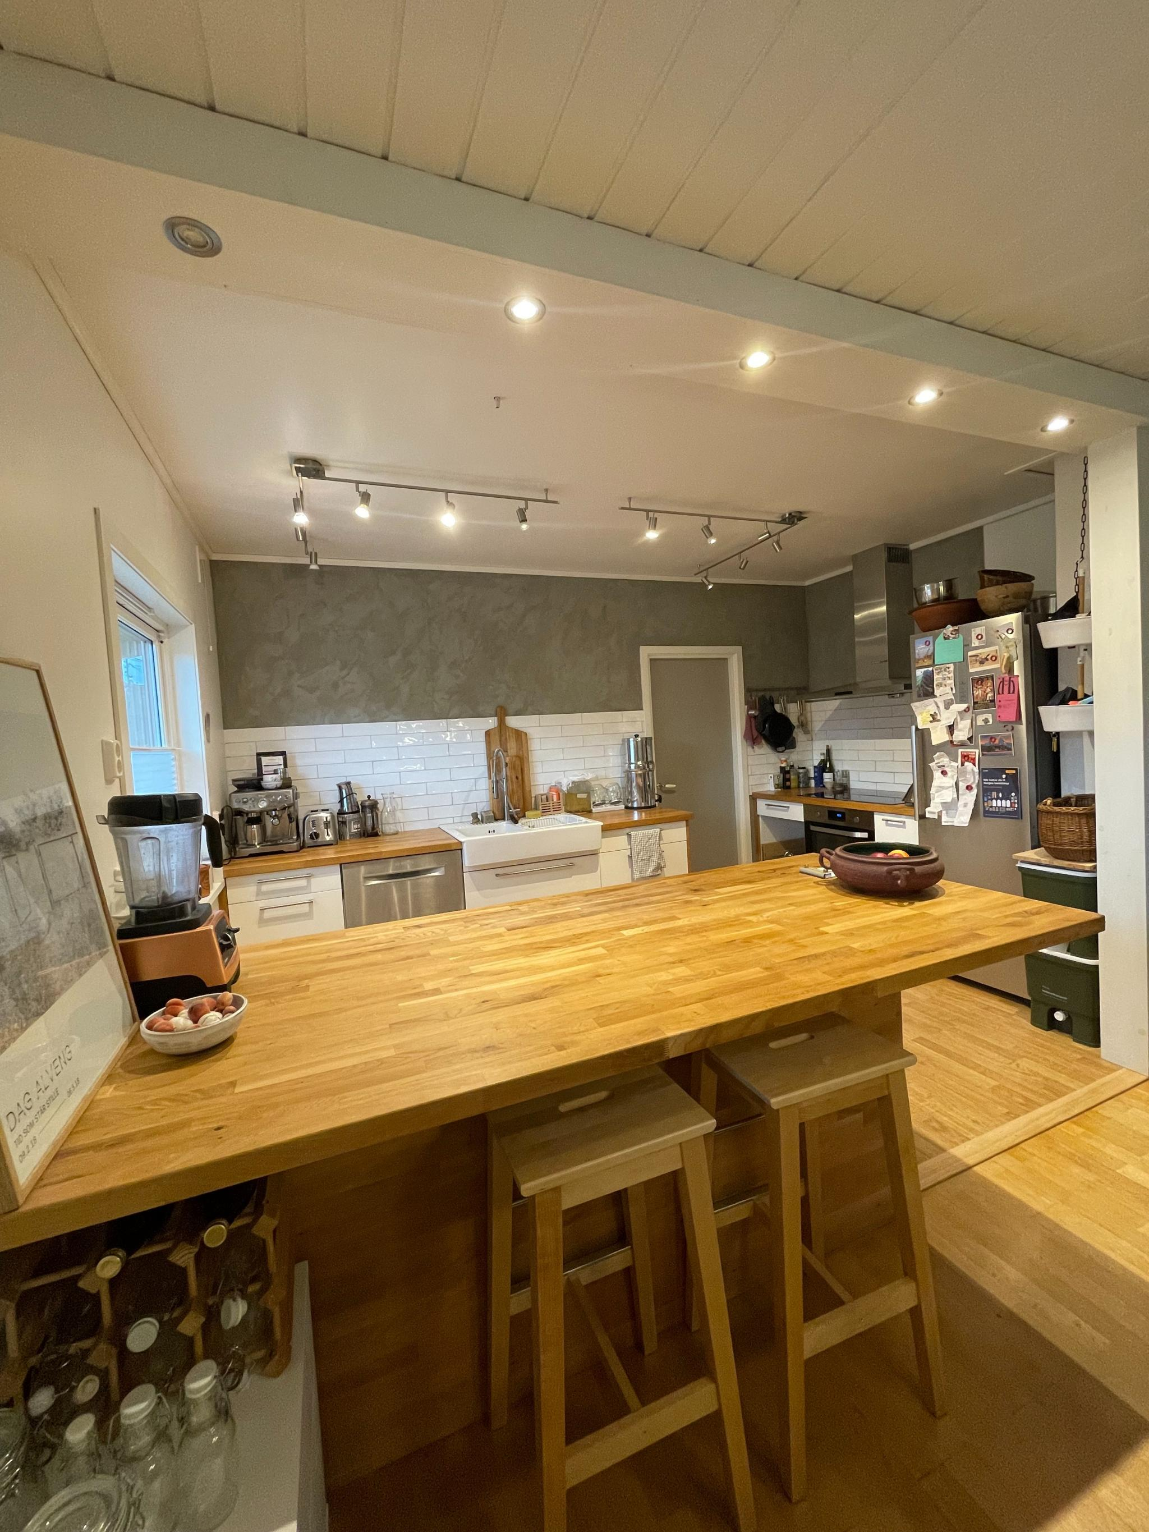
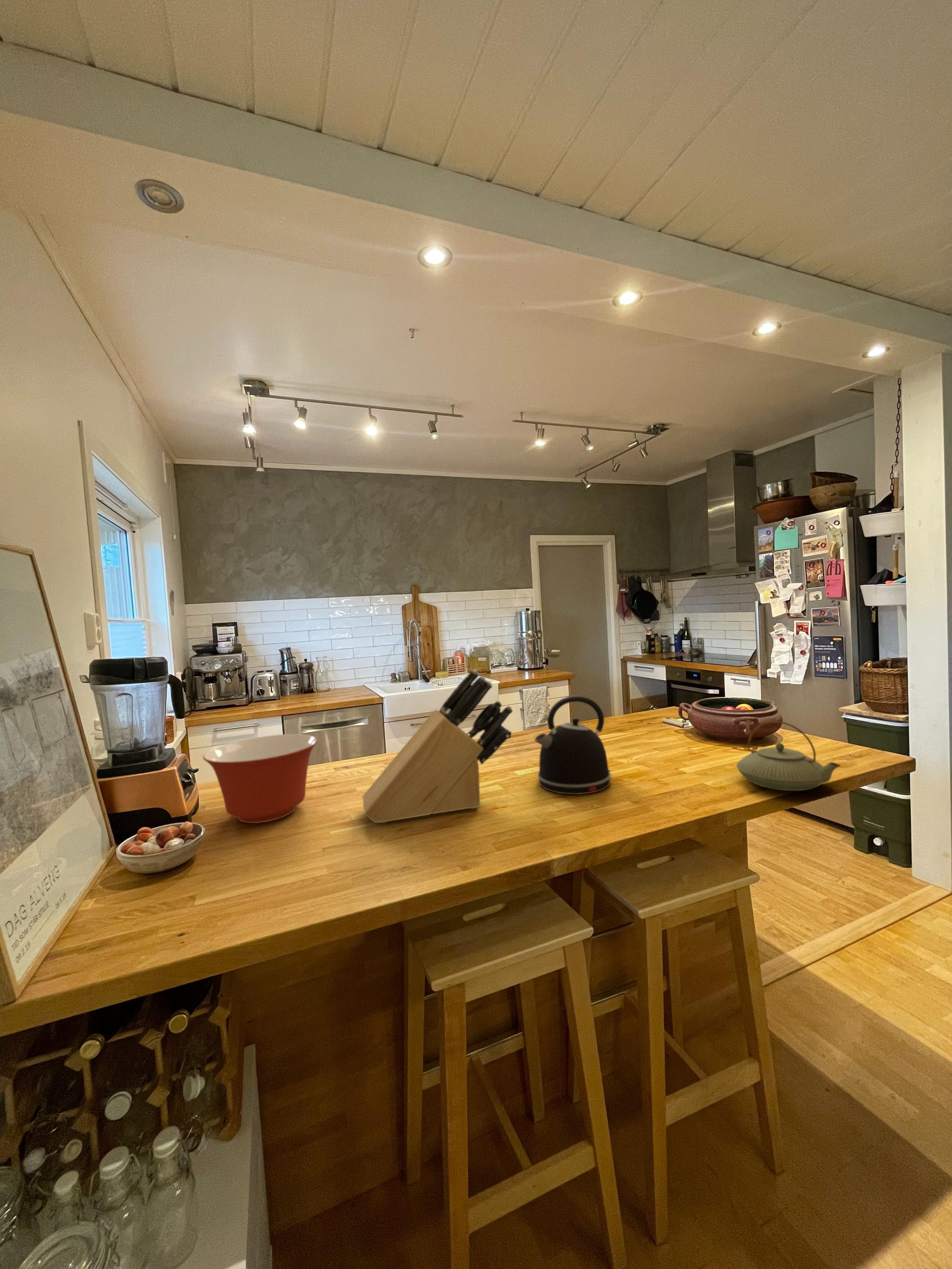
+ teapot [736,720,841,791]
+ kettle [534,695,611,795]
+ knife block [362,669,513,823]
+ mixing bowl [202,734,318,824]
